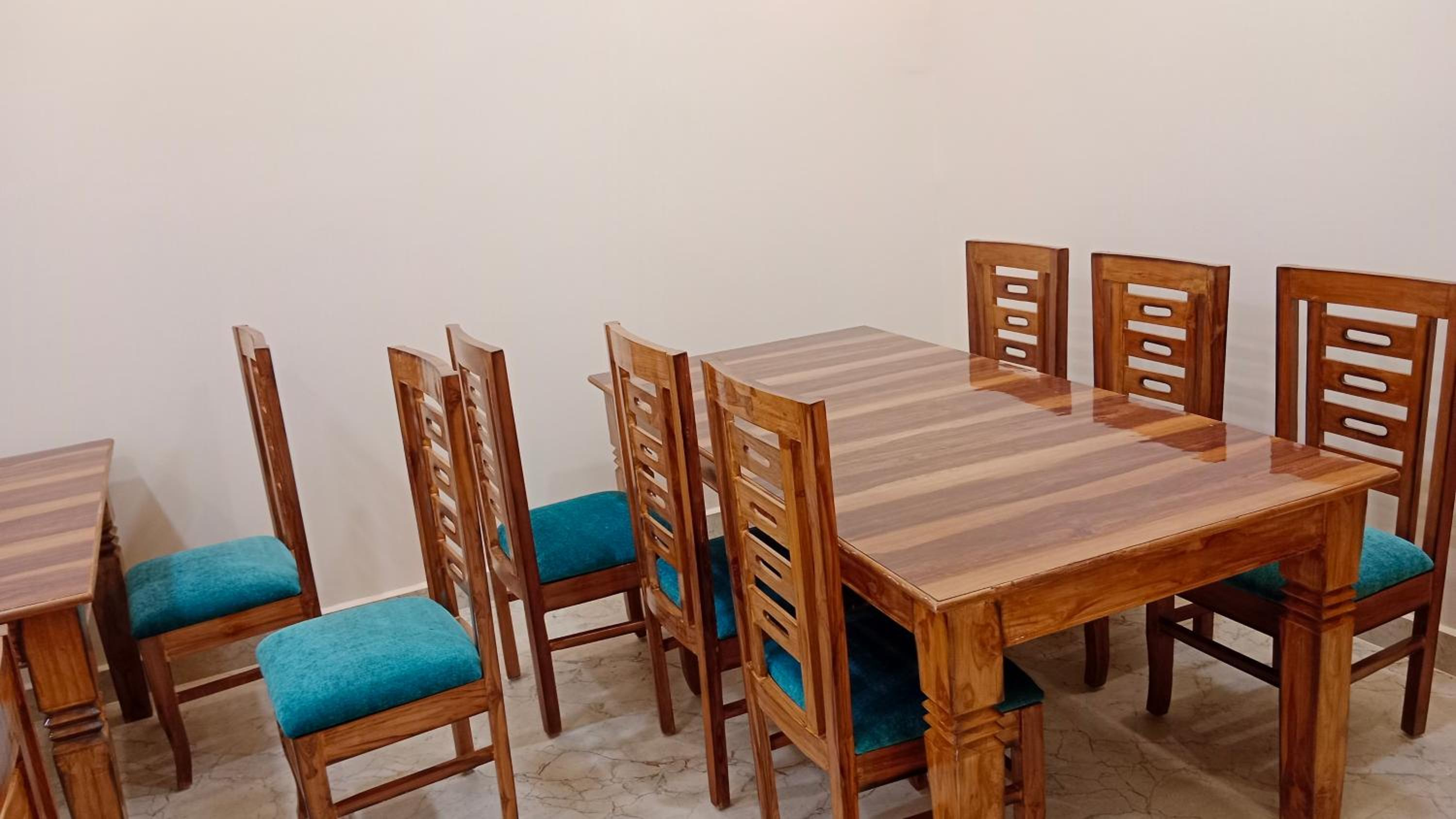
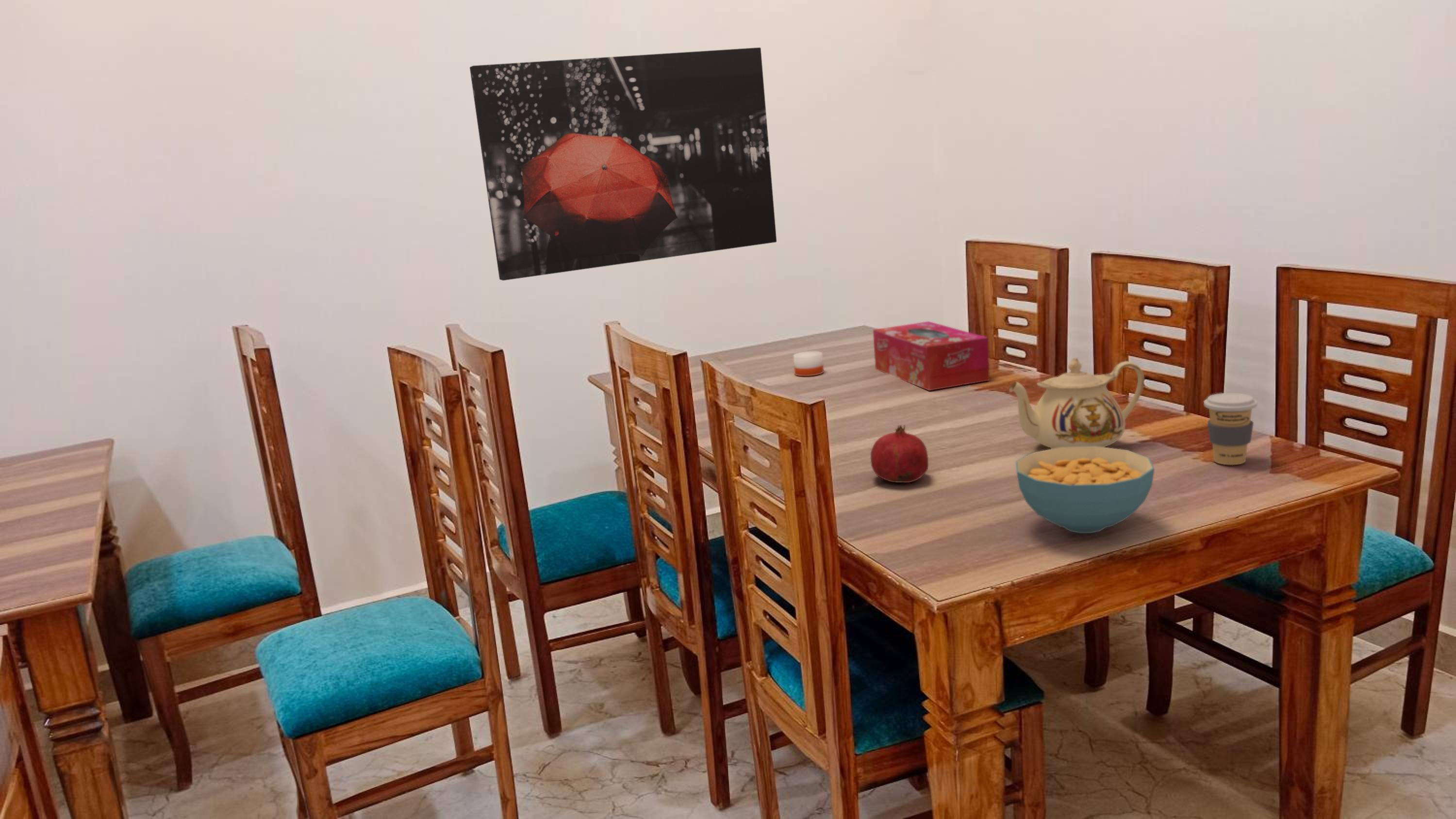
+ candle [793,343,824,377]
+ tissue box [873,321,990,391]
+ coffee cup [1203,393,1257,465]
+ wall art [469,47,777,281]
+ fruit [870,425,929,483]
+ cereal bowl [1015,446,1155,534]
+ teapot [1008,357,1144,449]
